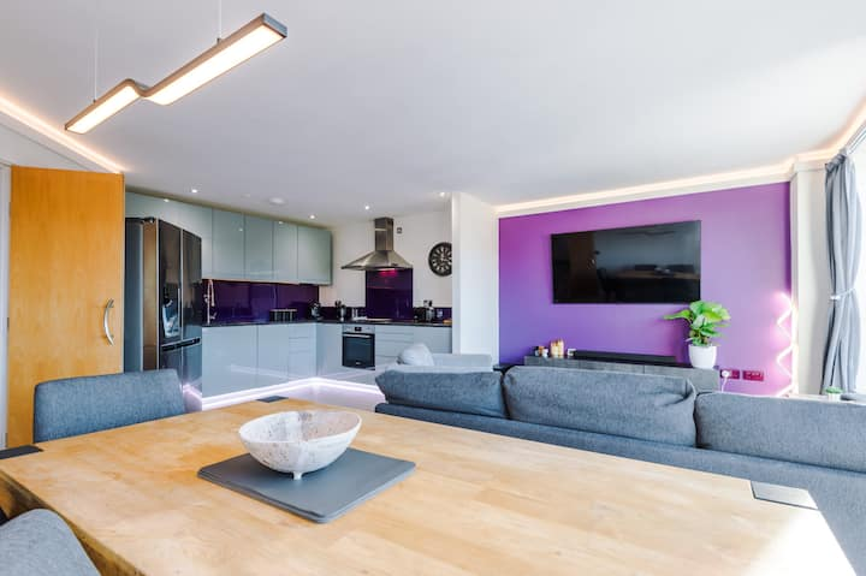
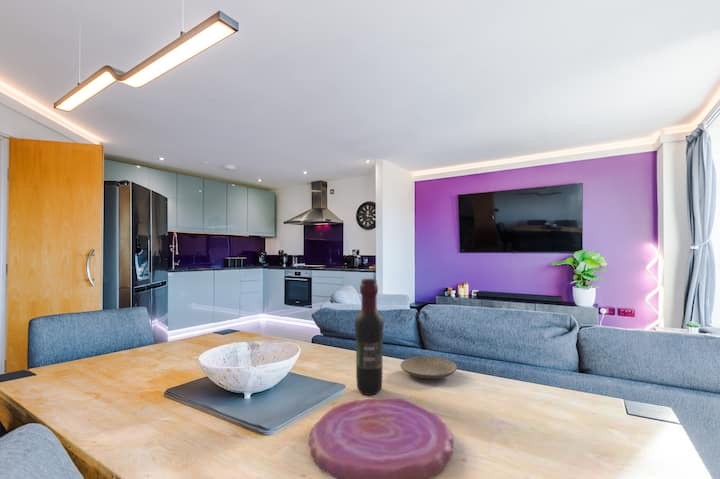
+ wine bottle [354,278,385,396]
+ plate [307,398,455,479]
+ plate [400,355,458,380]
